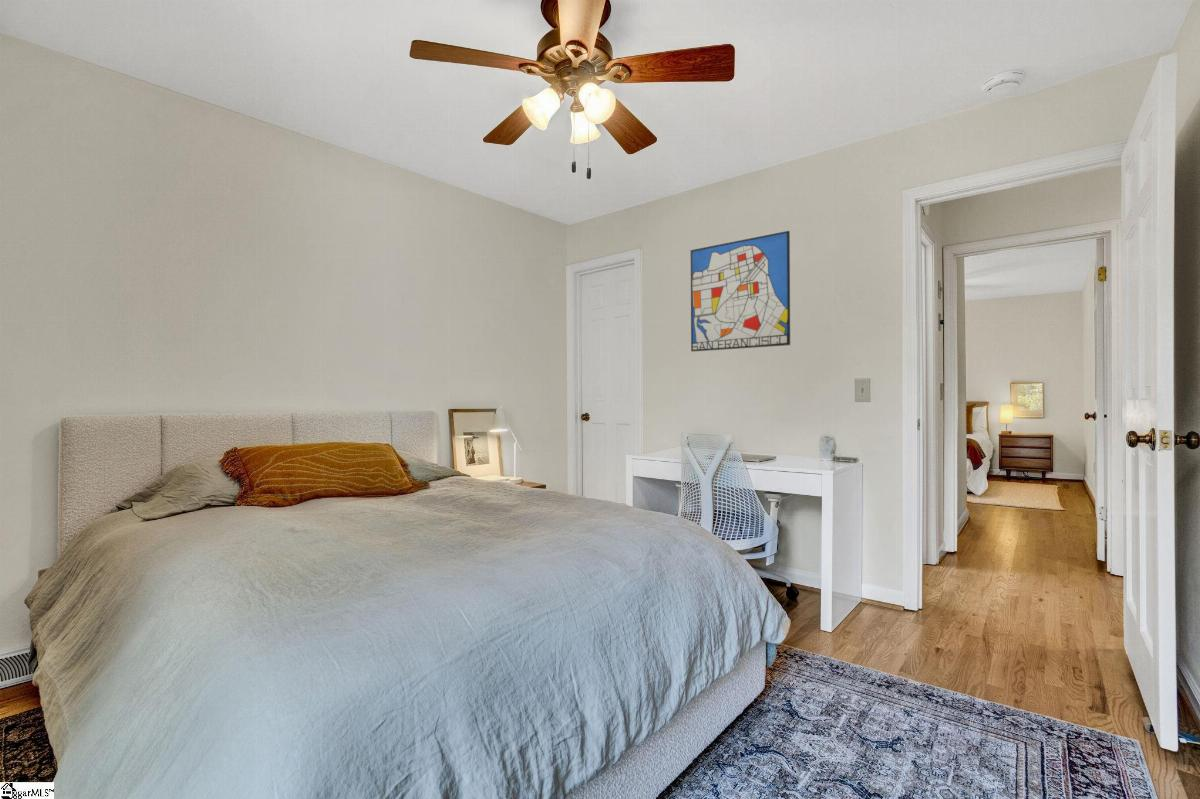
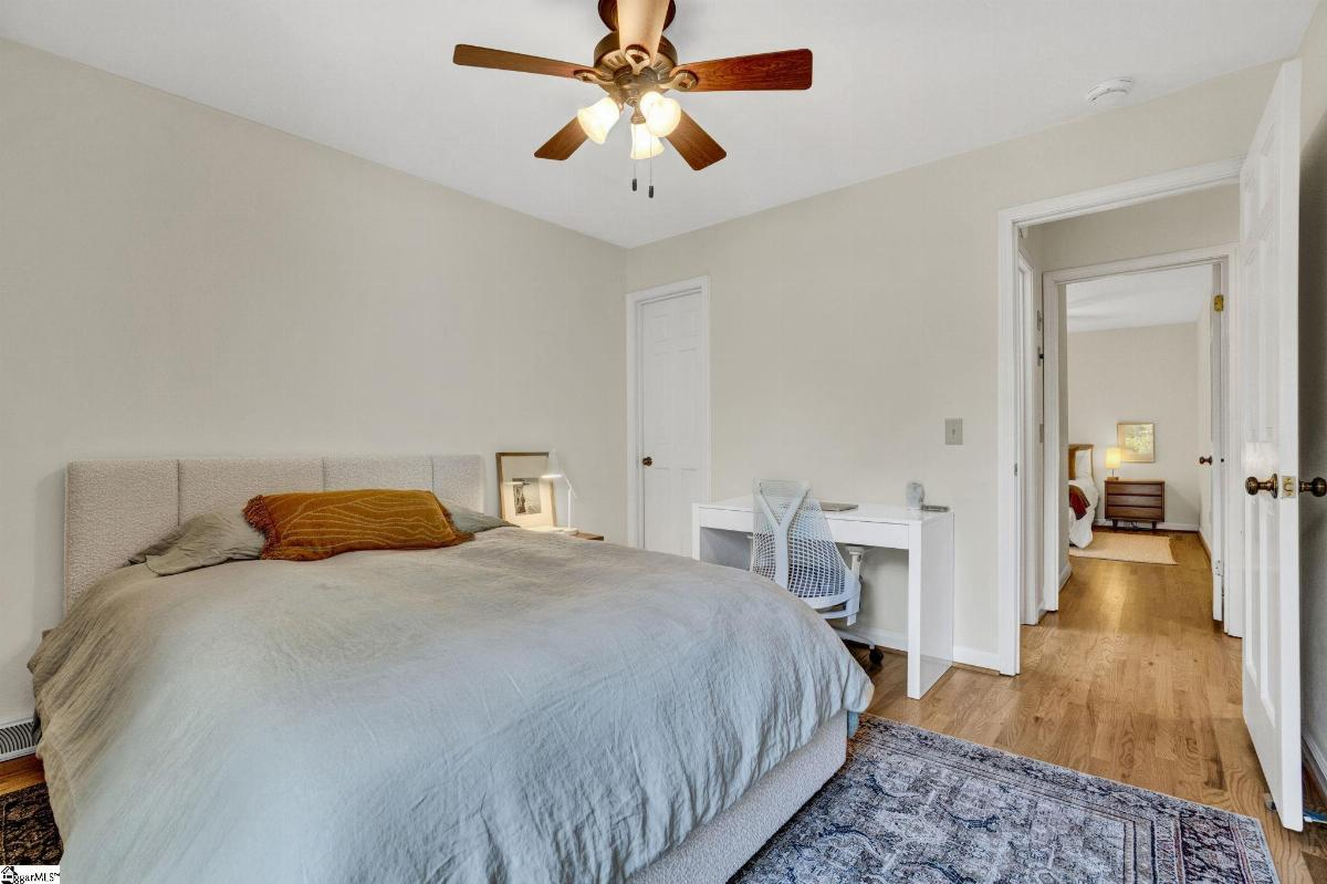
- wall art [690,230,791,353]
